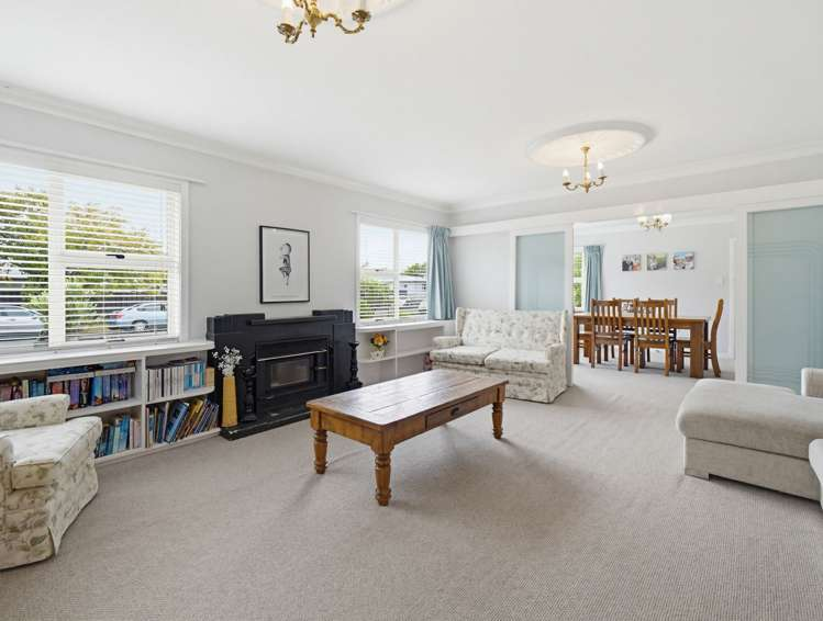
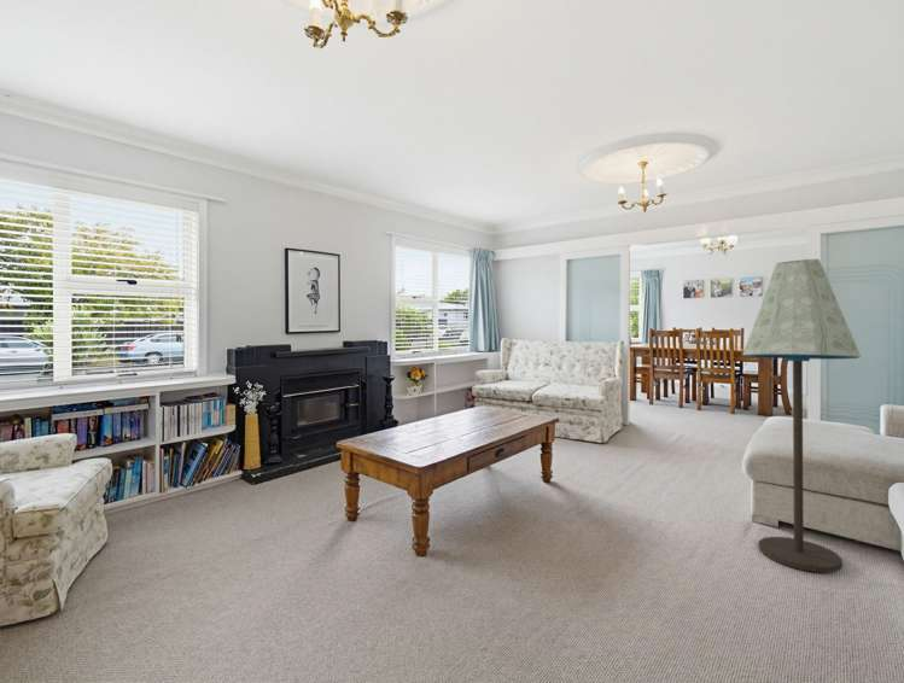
+ floor lamp [741,258,862,573]
